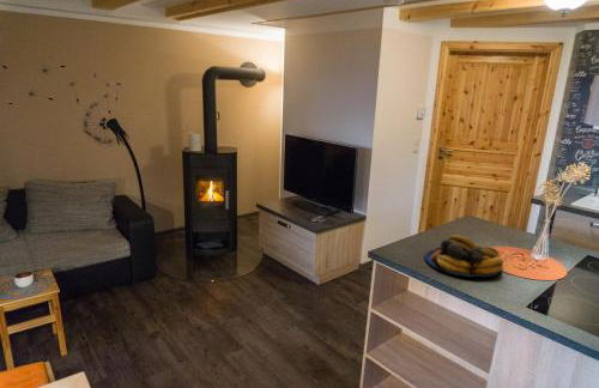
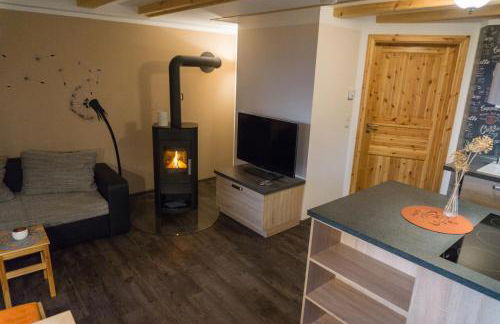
- fruit bowl [423,235,506,278]
